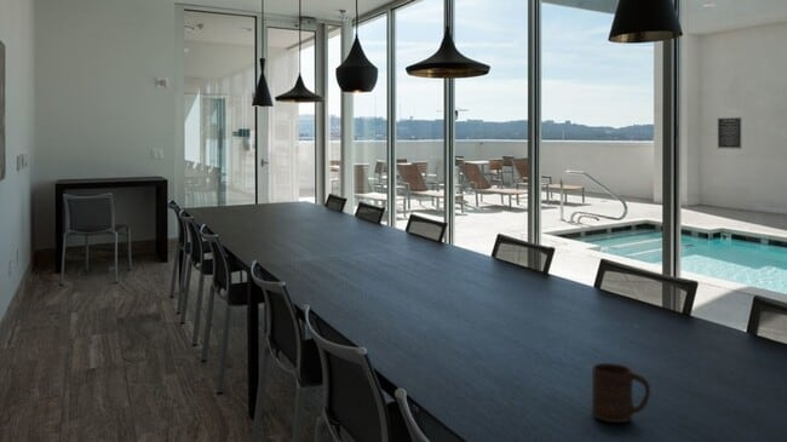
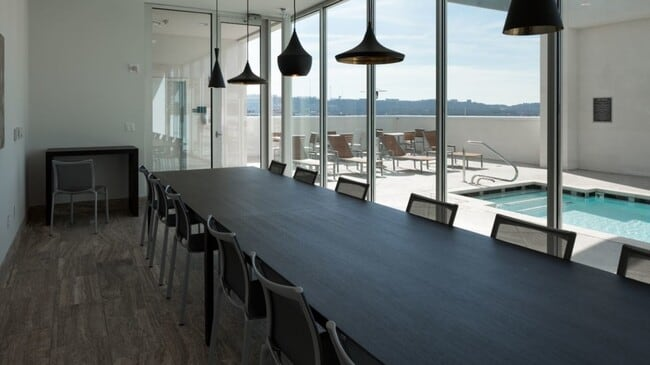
- cup [591,362,651,424]
